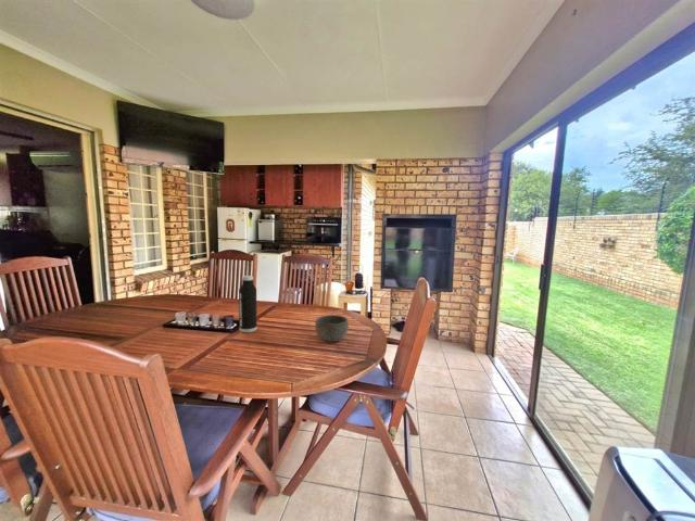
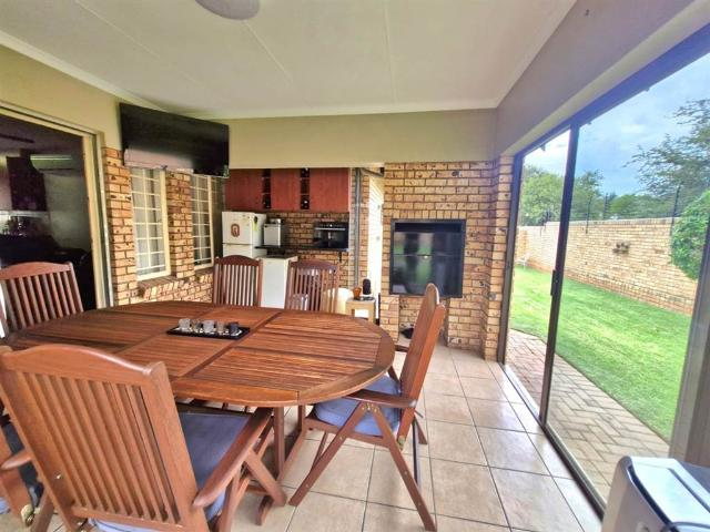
- bowl [314,314,350,343]
- water bottle [238,275,258,333]
